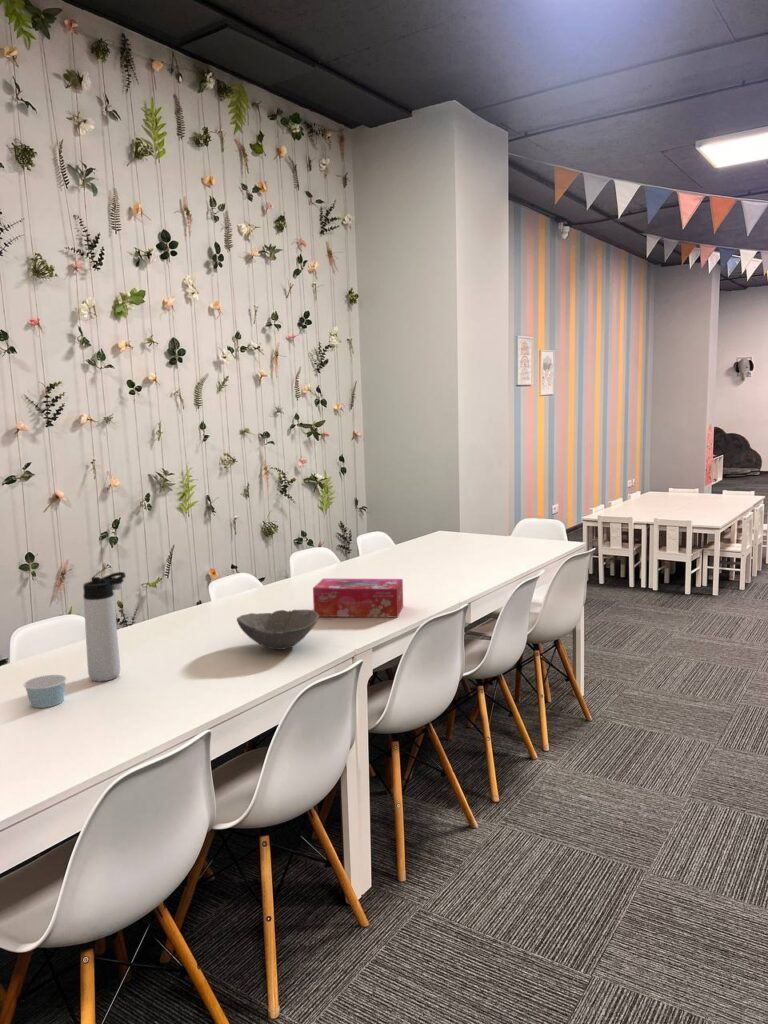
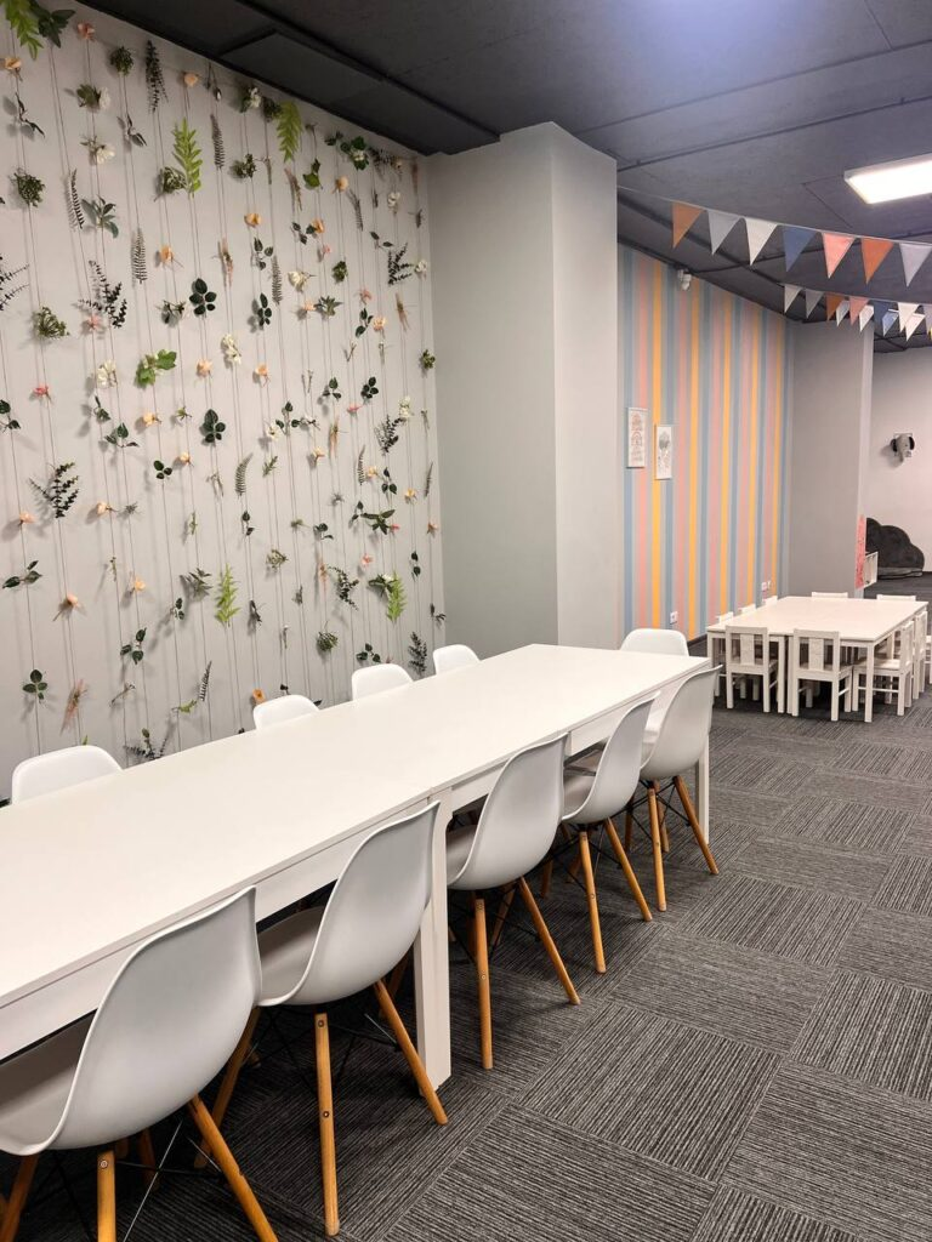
- paper cup [23,674,68,709]
- bowl [236,609,320,651]
- tissue box [312,577,404,619]
- thermos bottle [82,571,127,682]
